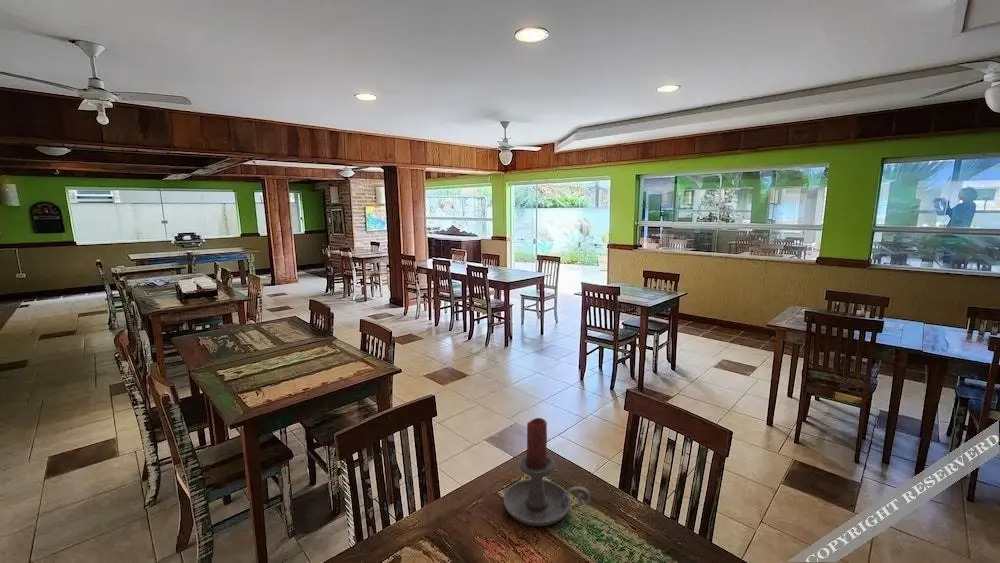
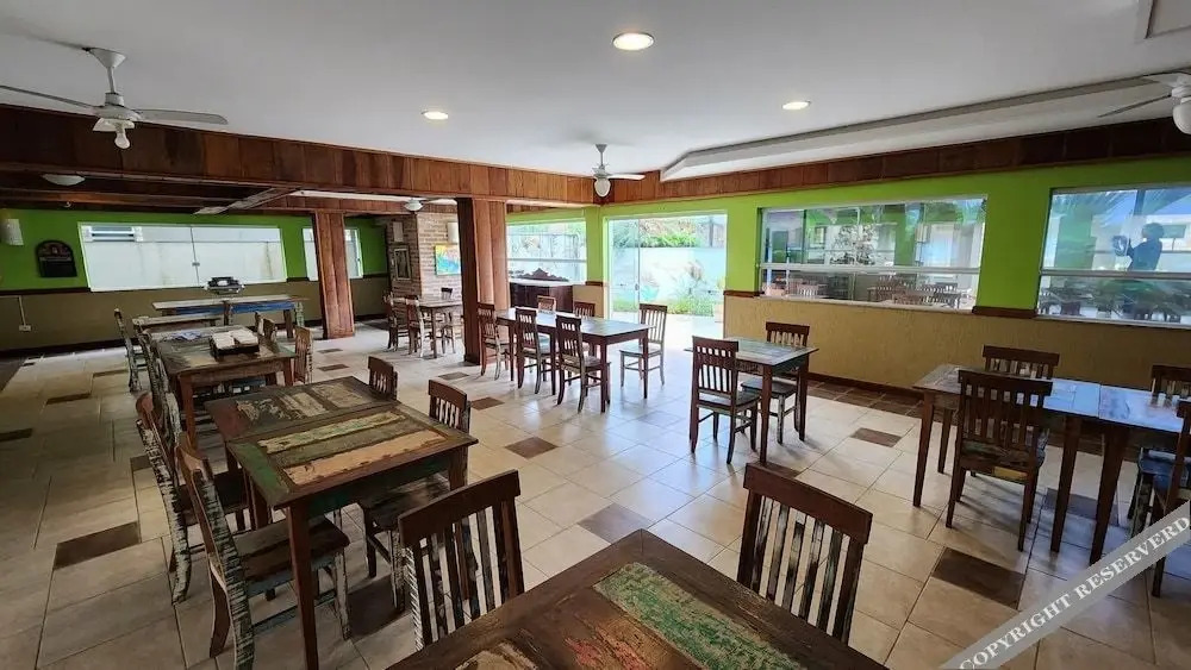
- candle holder [503,417,591,527]
